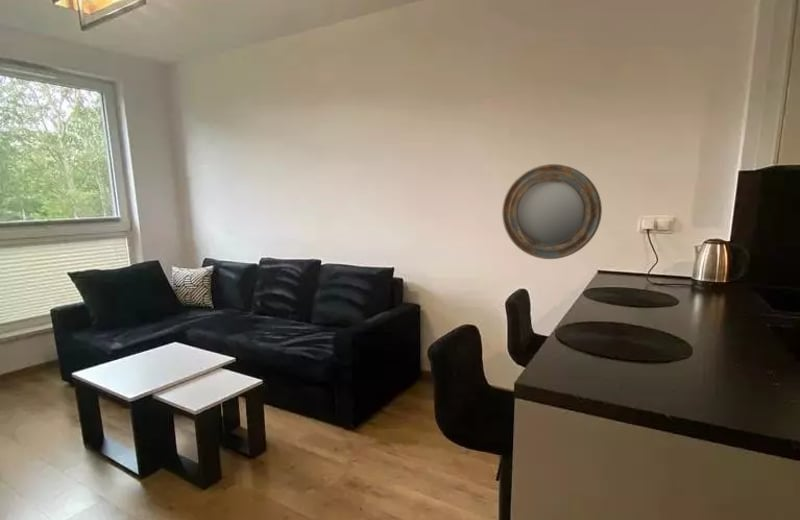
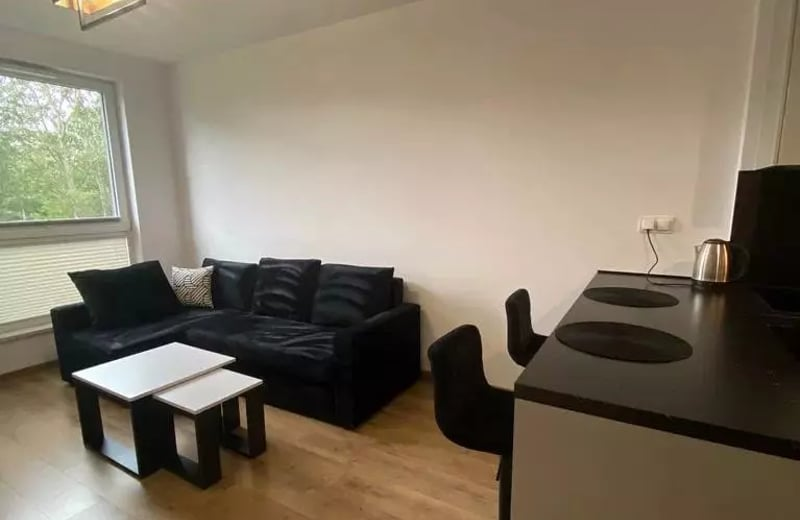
- home mirror [501,163,603,260]
